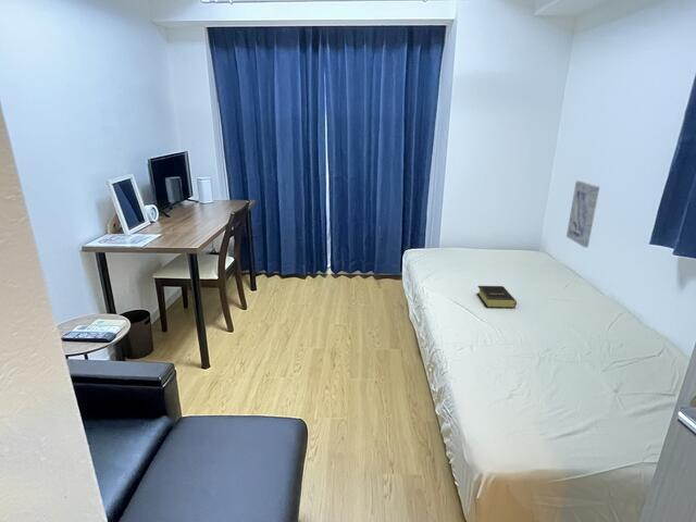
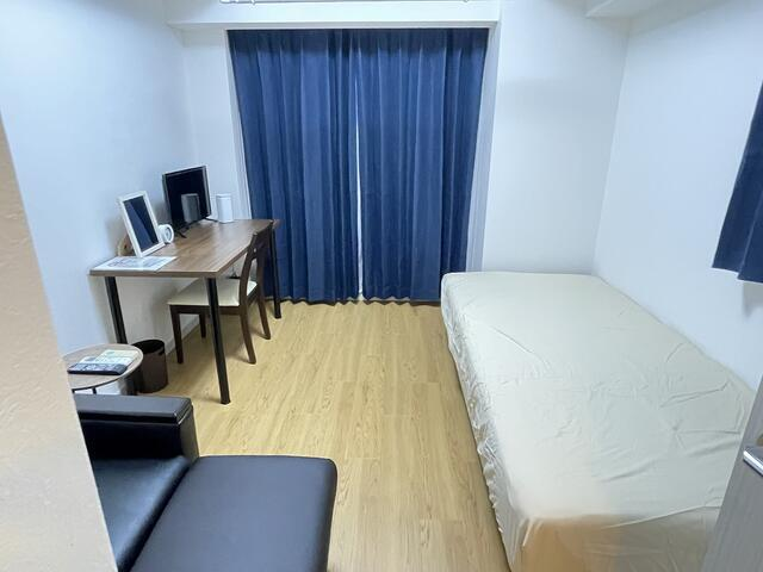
- wall art [566,179,600,248]
- book [476,285,518,309]
